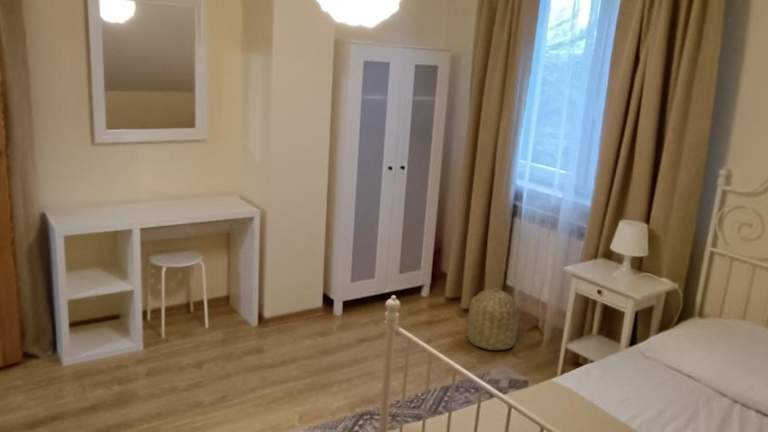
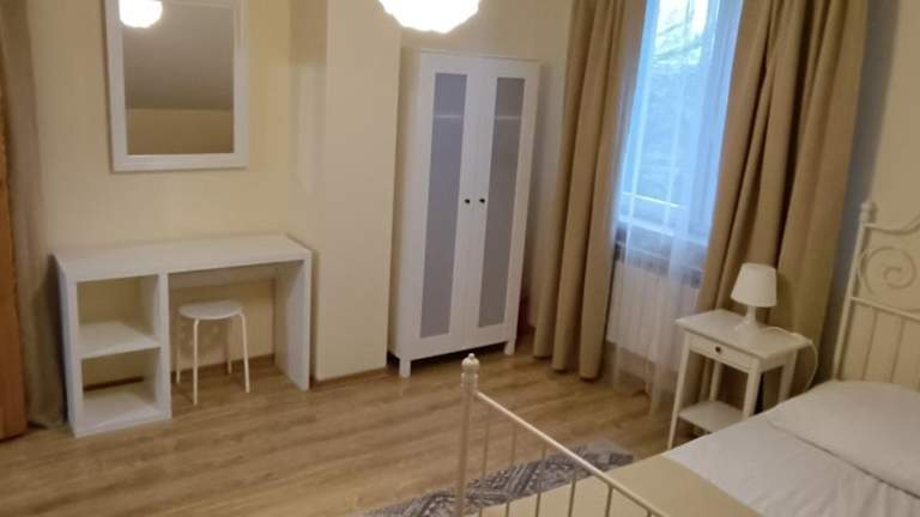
- basket [466,287,520,351]
